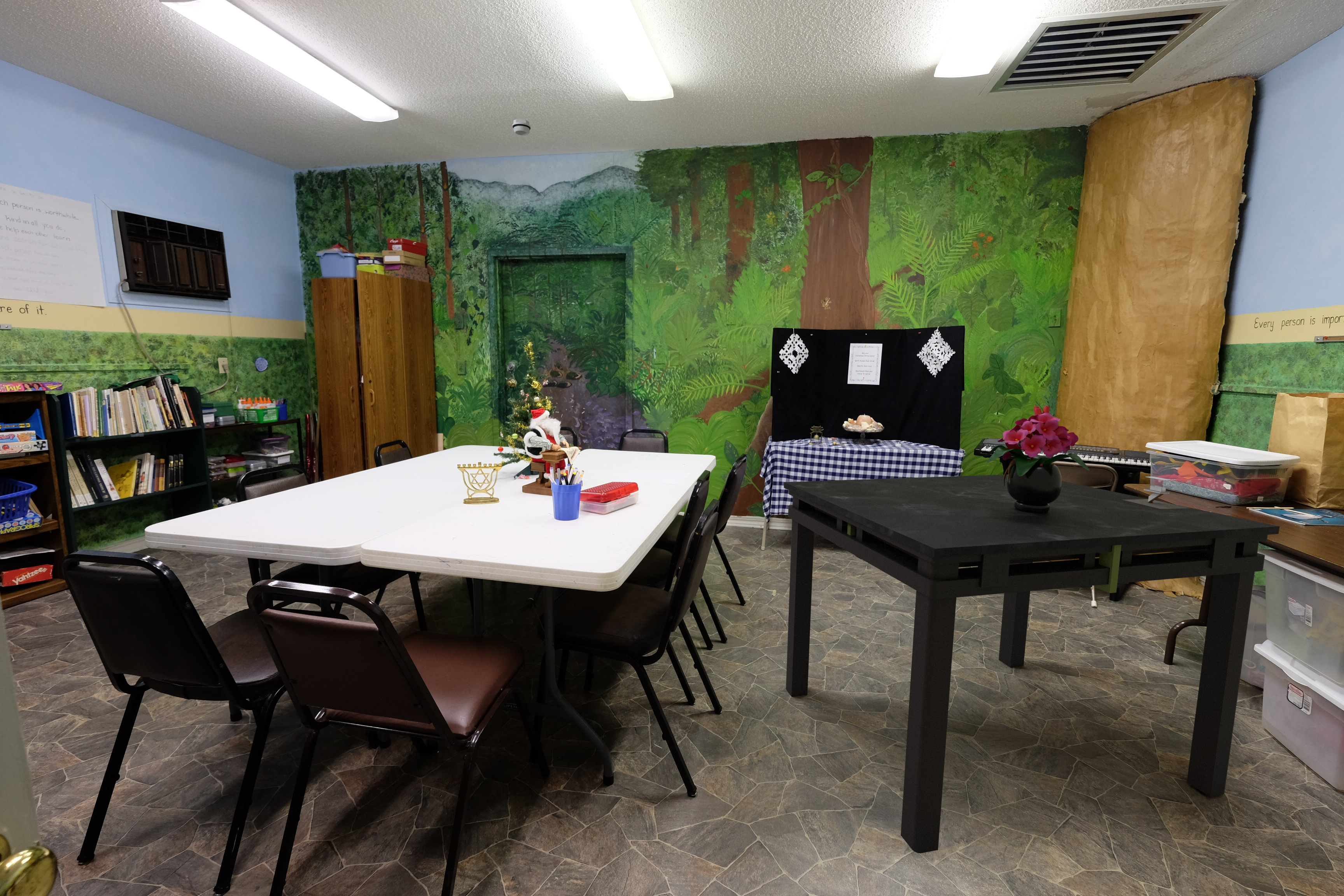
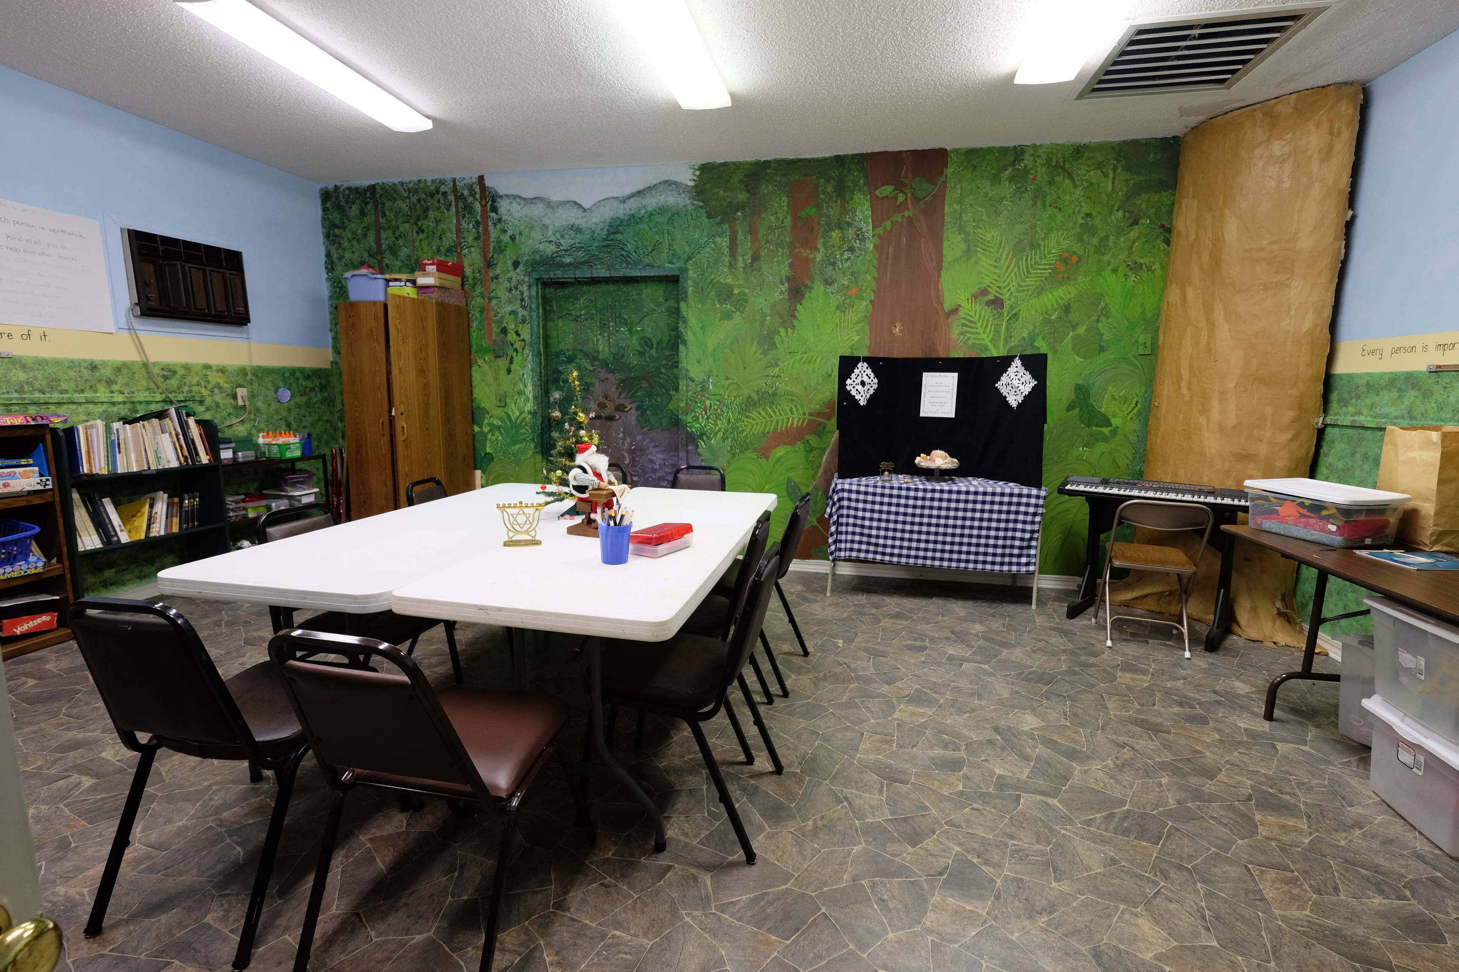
- potted flower [982,405,1090,513]
- napkin holder [1126,476,1187,509]
- dining table [784,474,1280,854]
- smoke detector [512,119,531,136]
